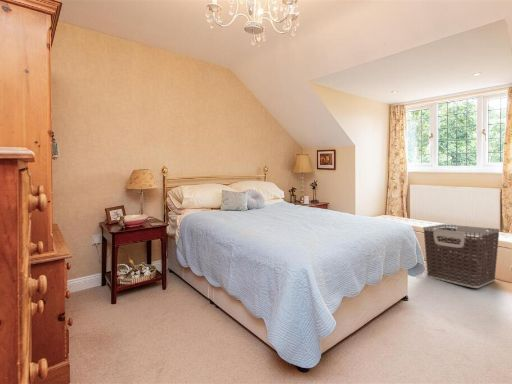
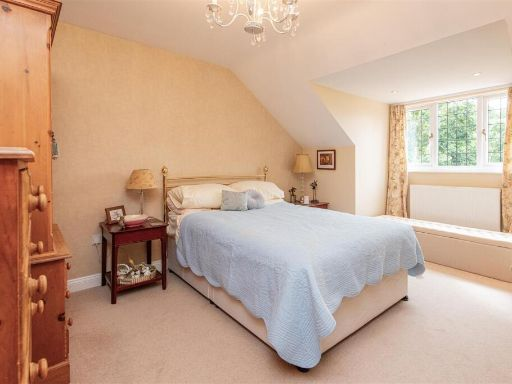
- clothes hamper [422,223,501,289]
